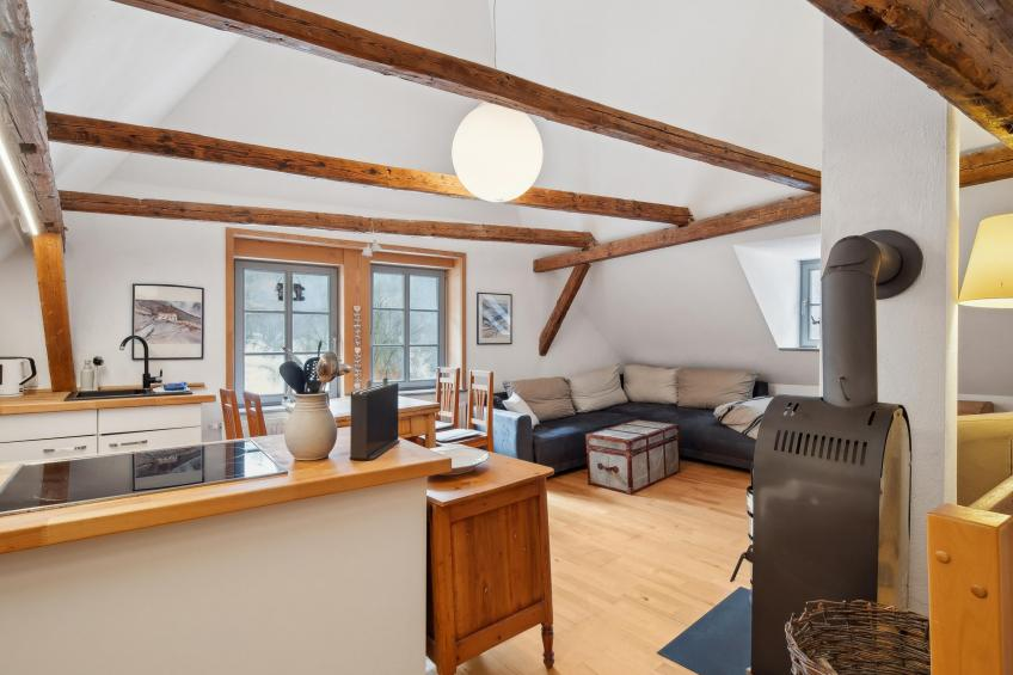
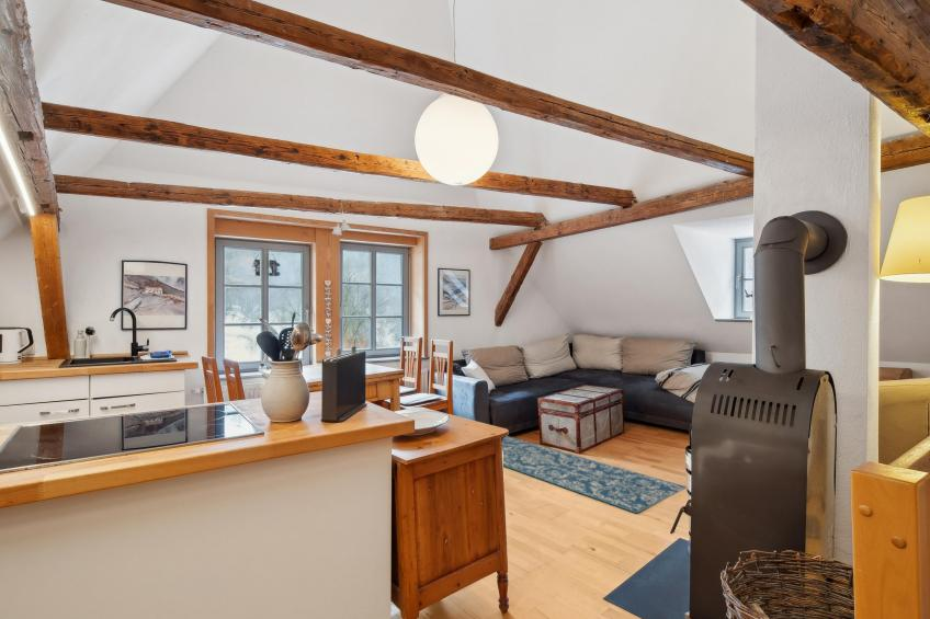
+ rug [501,435,688,514]
